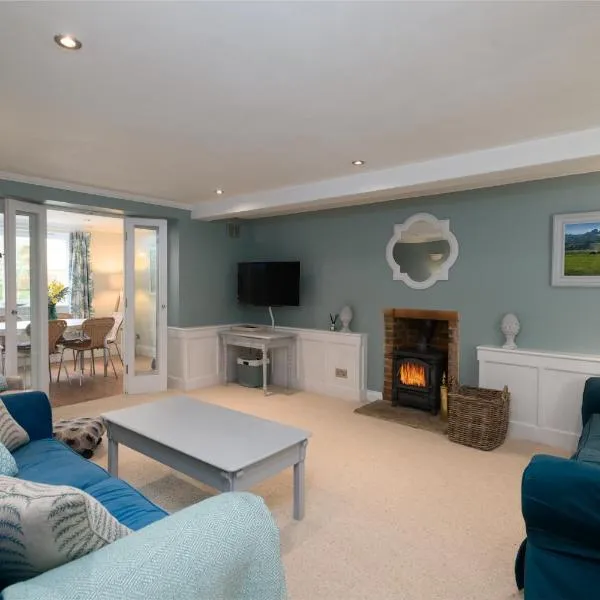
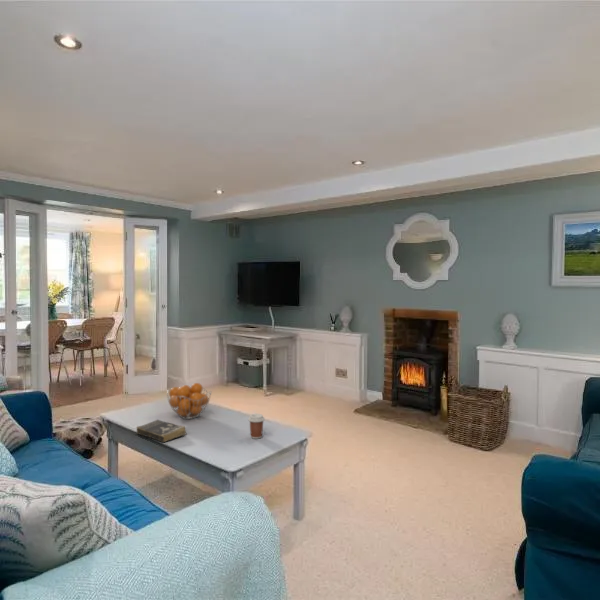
+ coffee cup [247,413,266,440]
+ fruit basket [166,382,213,420]
+ book [135,419,187,443]
